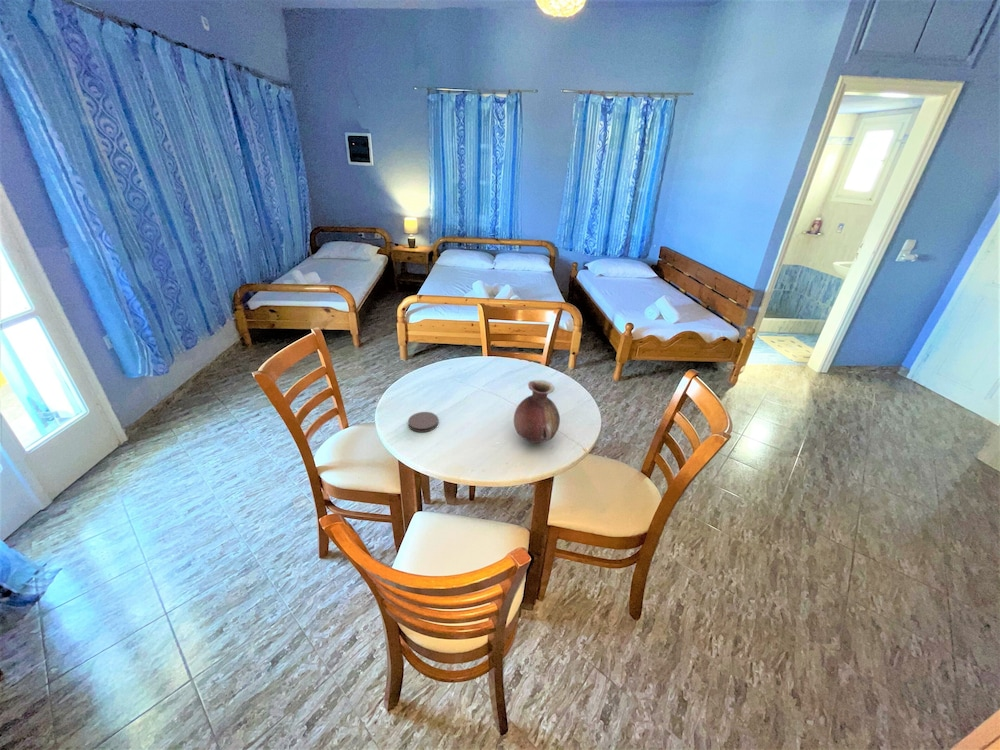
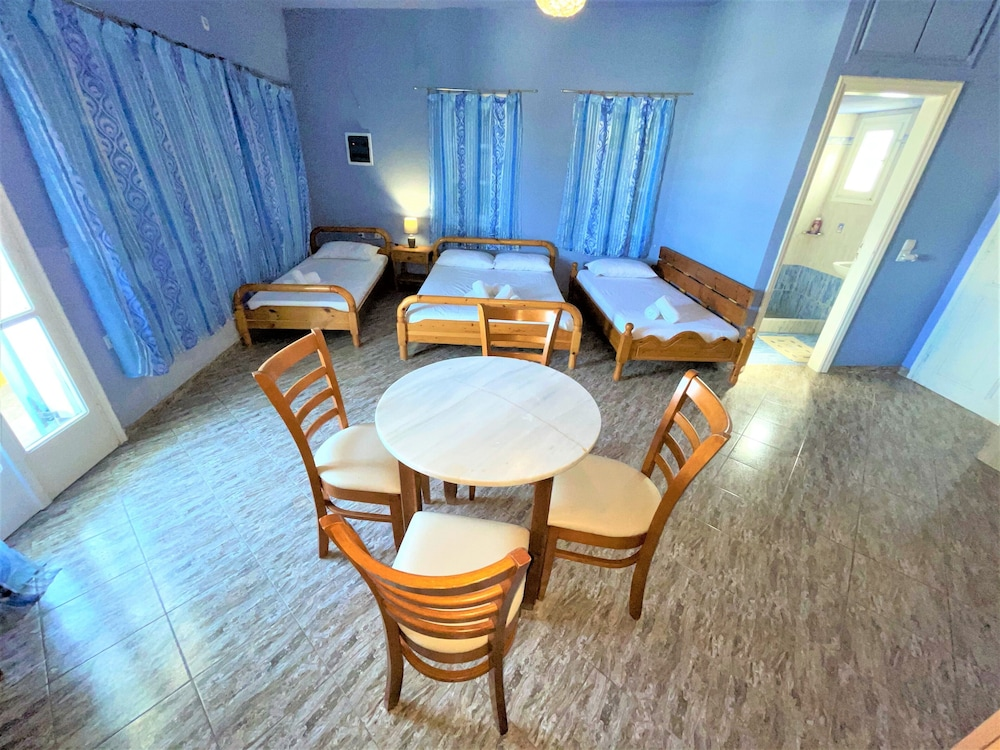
- coaster [407,411,439,433]
- vase [513,379,561,444]
